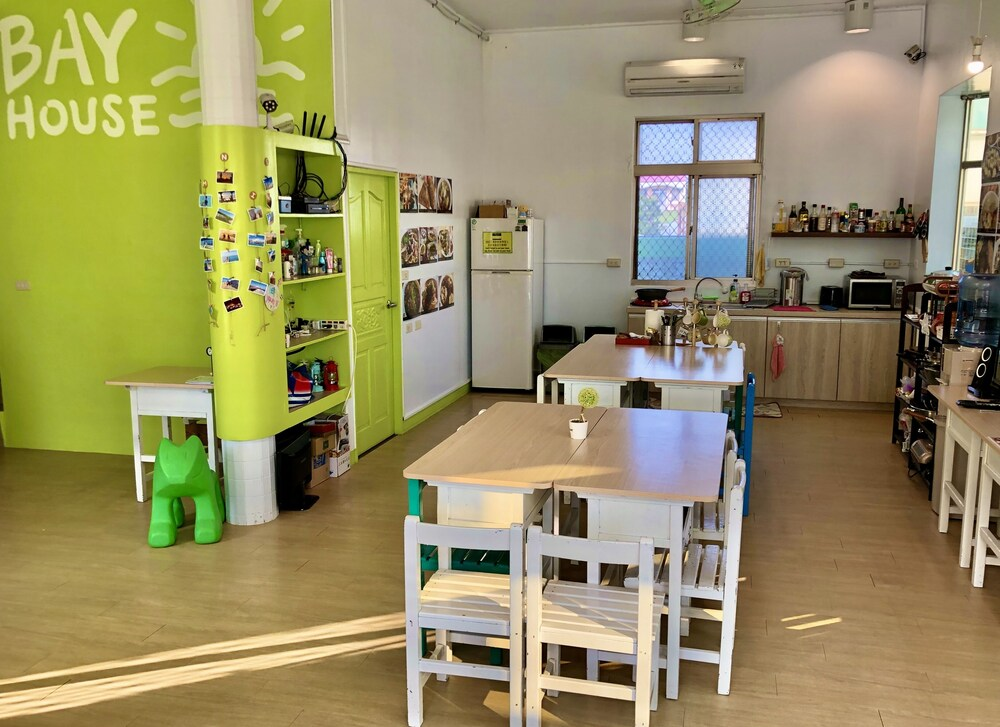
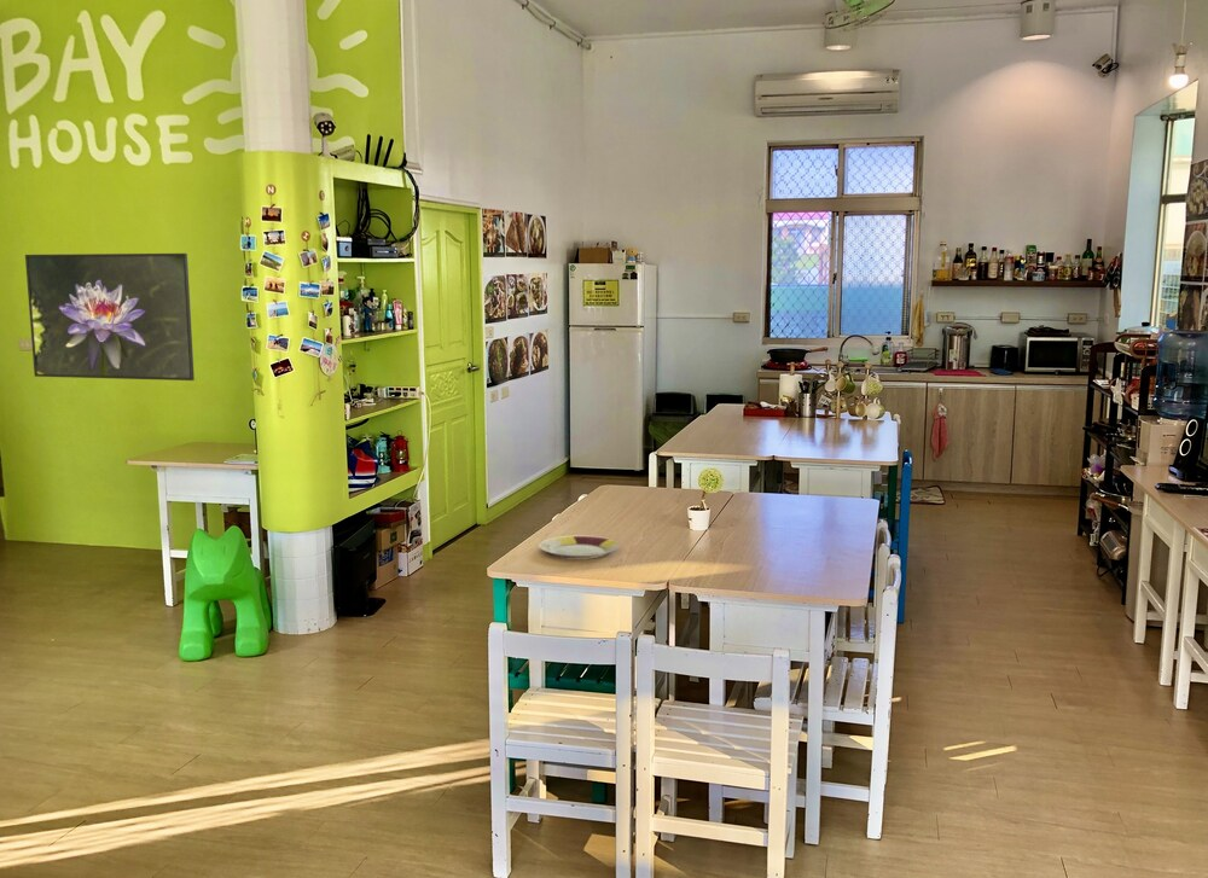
+ plate [539,535,620,560]
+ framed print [24,252,196,382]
